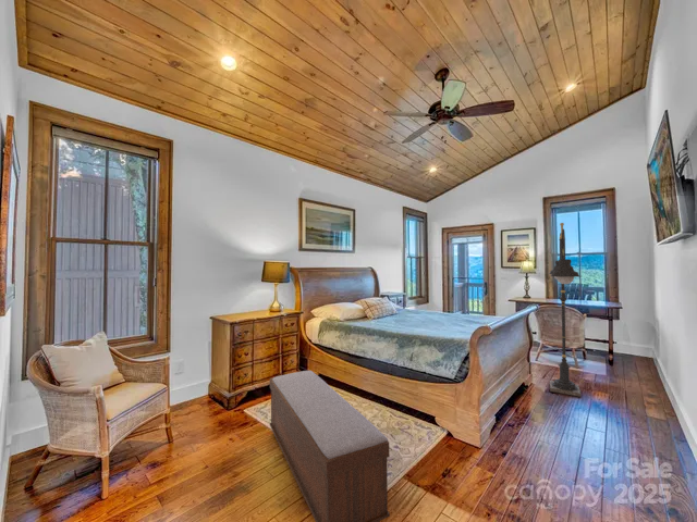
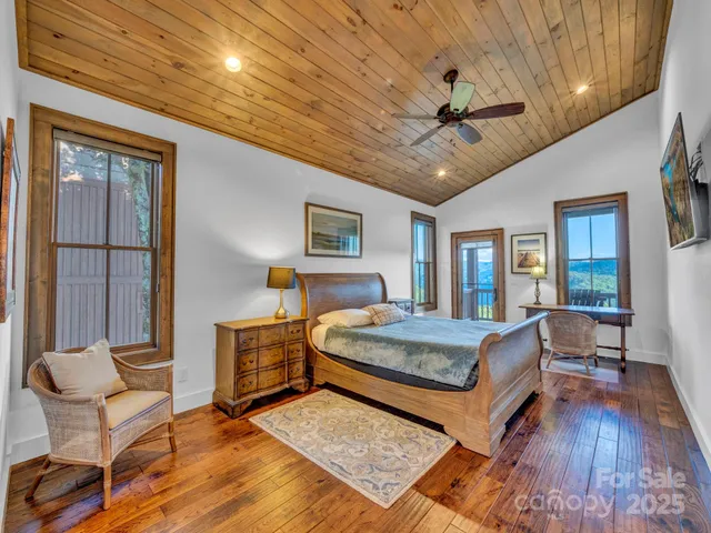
- floor lamp [548,222,583,398]
- bench [269,370,391,522]
